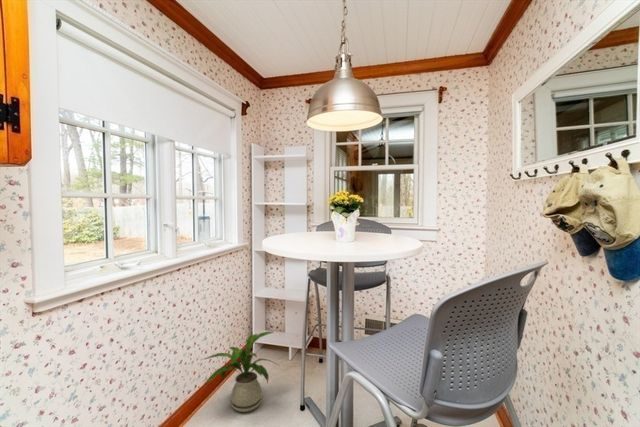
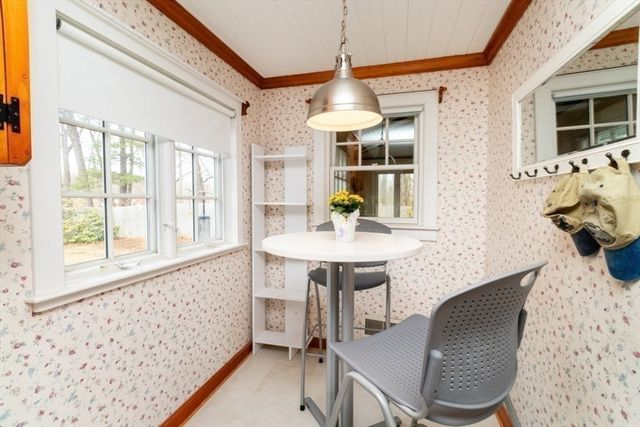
- house plant [203,331,279,413]
